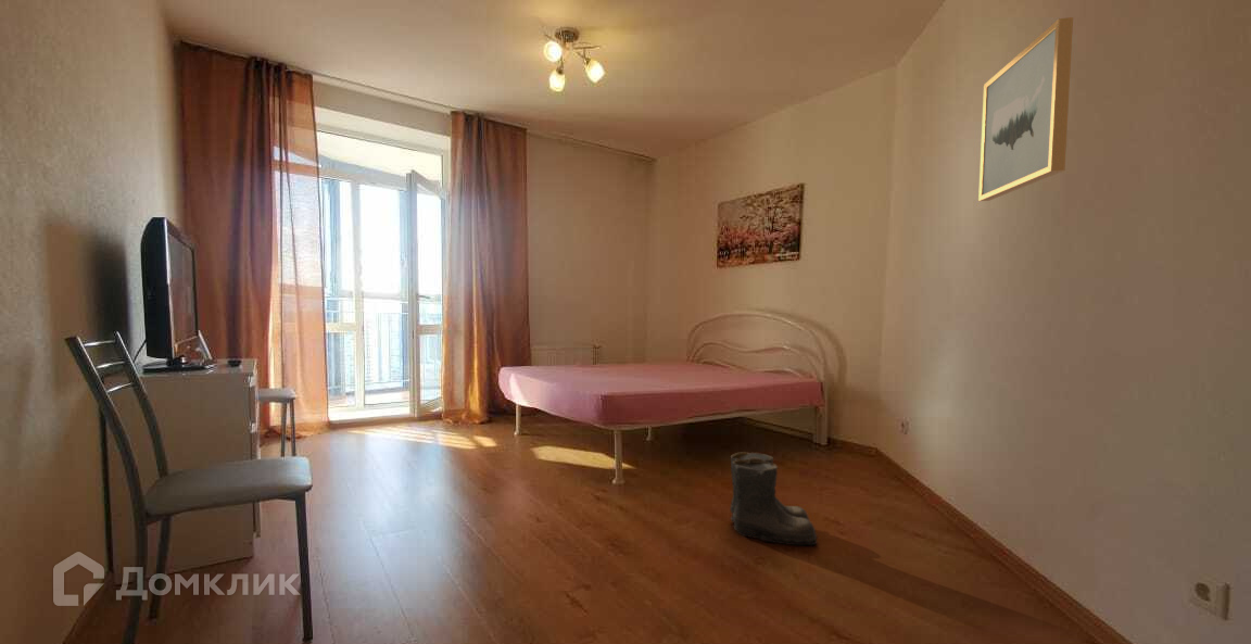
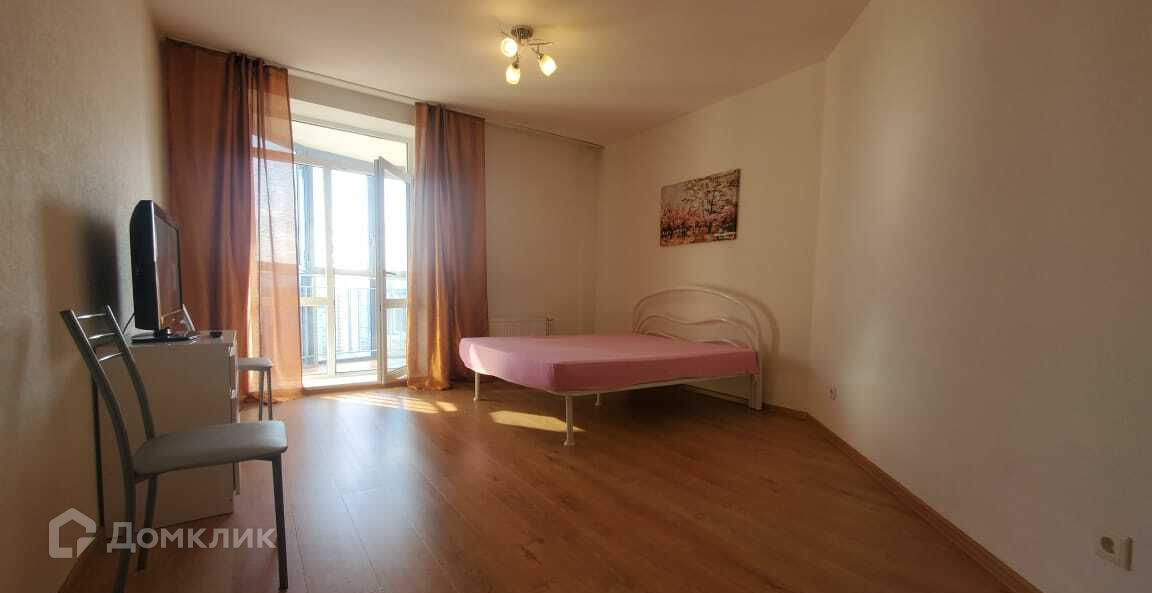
- wall art [977,16,1074,202]
- boots [729,451,819,546]
